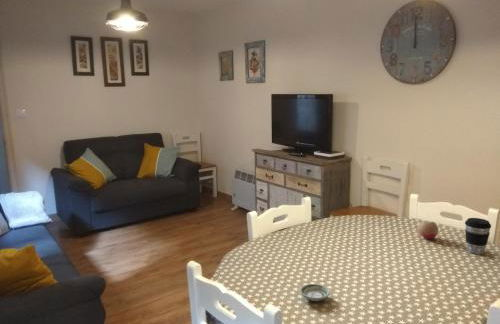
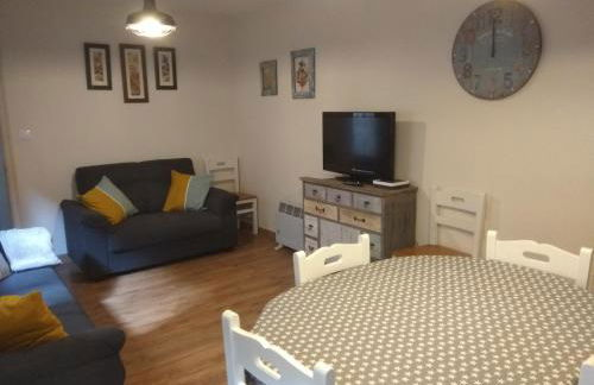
- fruit [417,220,439,240]
- saucer [299,283,331,302]
- coffee cup [464,217,492,255]
